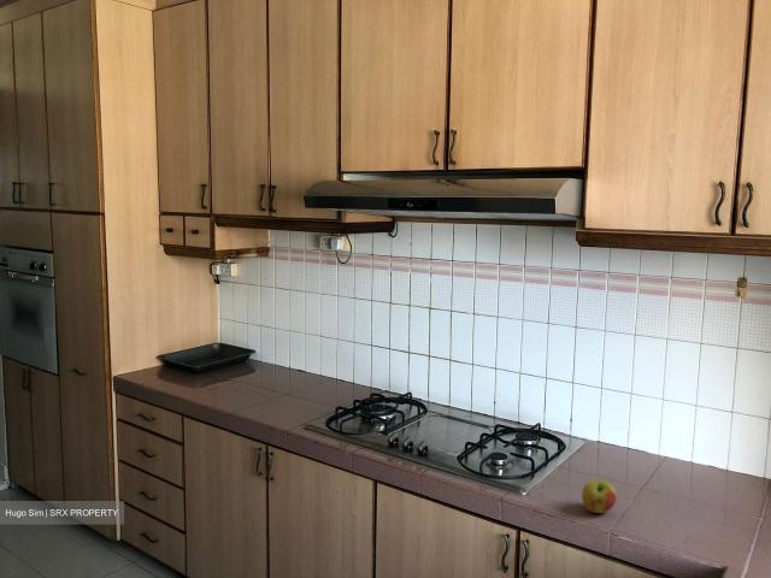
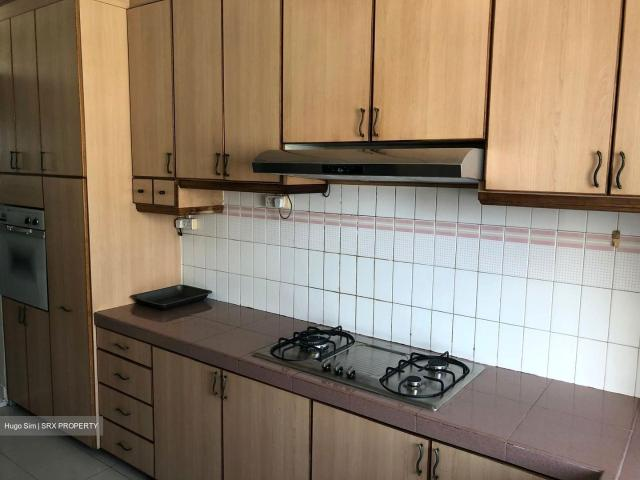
- apple [581,479,618,514]
